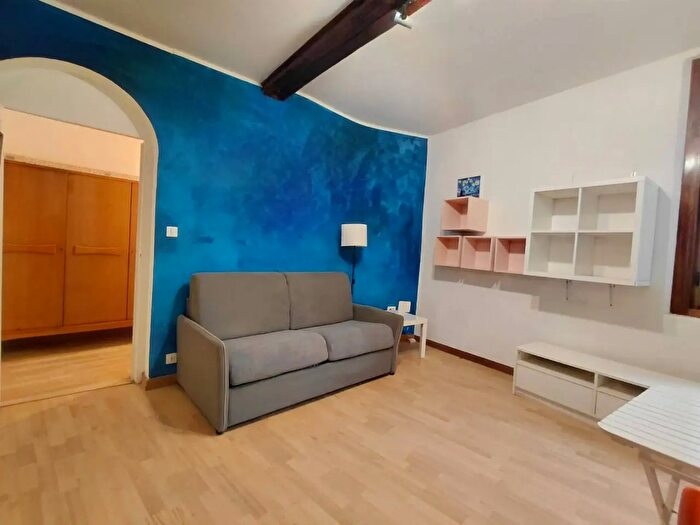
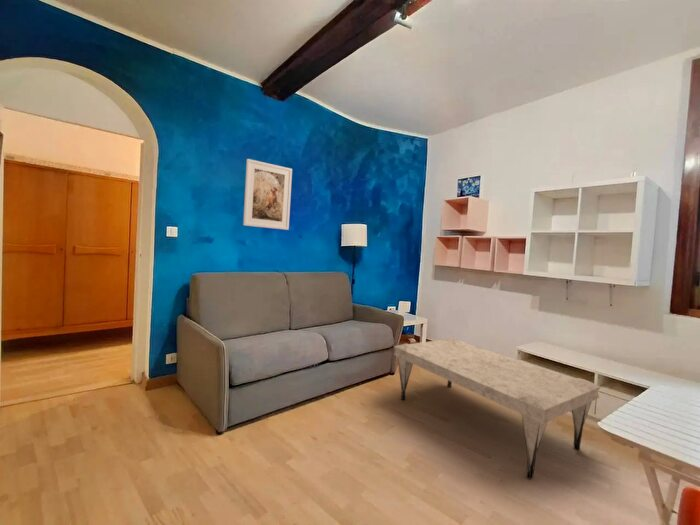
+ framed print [242,158,293,231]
+ coffee table [393,336,601,481]
